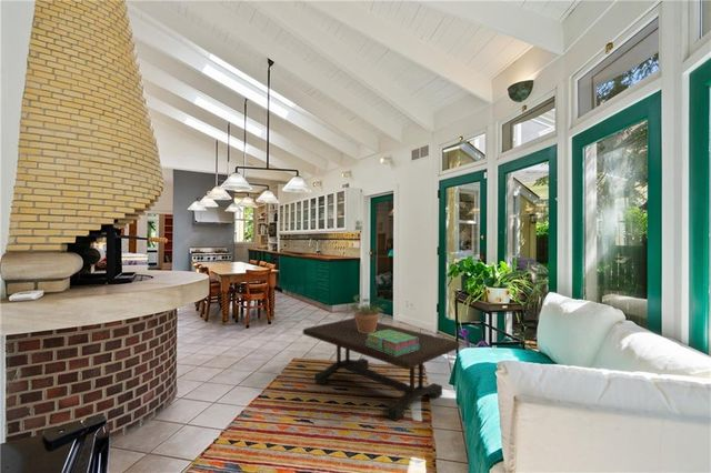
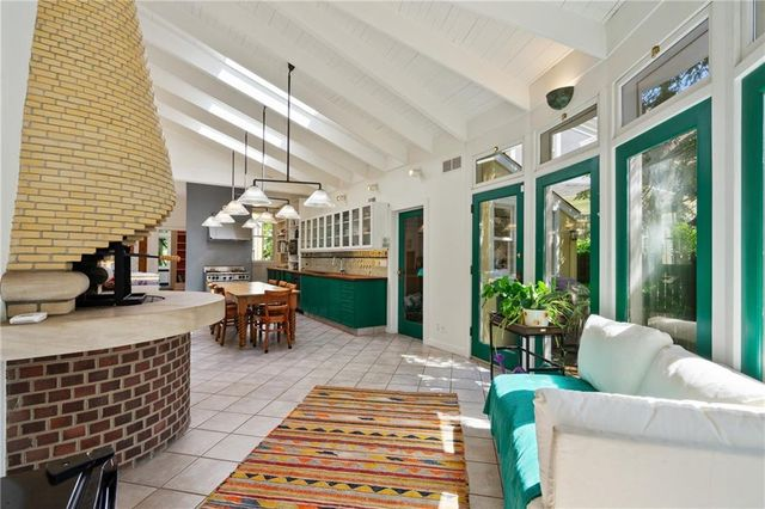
- coffee table [302,316,461,422]
- stack of books [365,330,419,356]
- potted plant [349,293,387,333]
